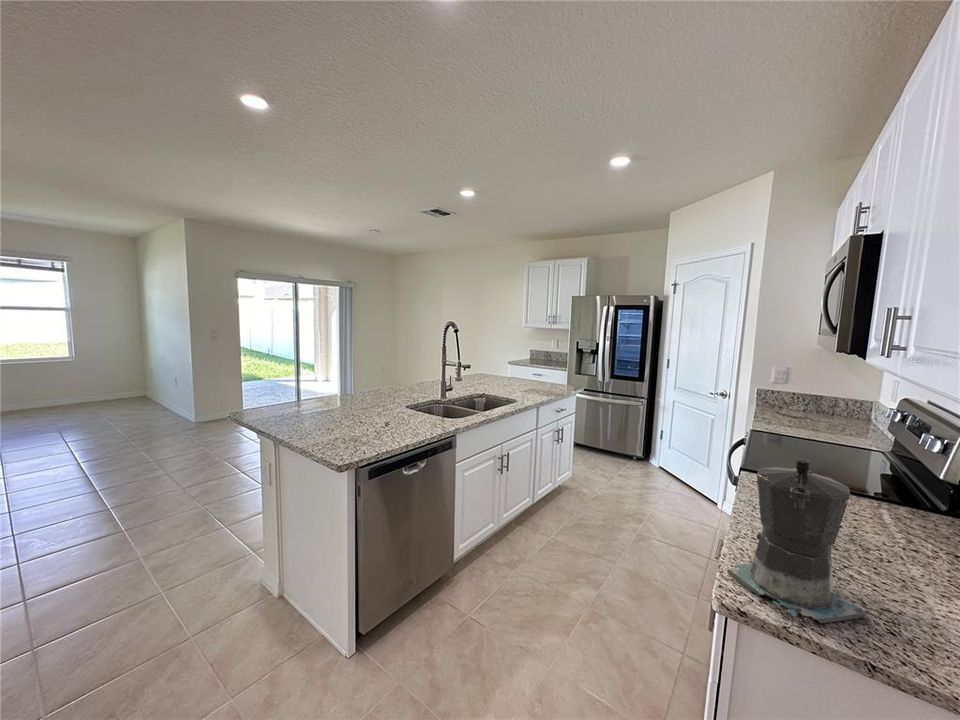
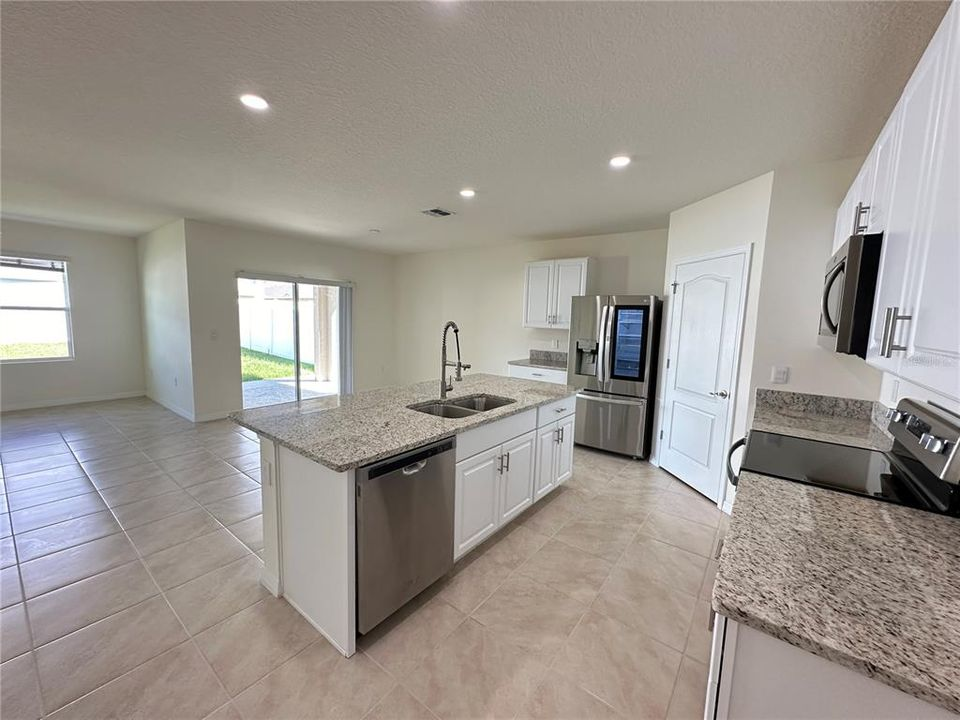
- coffee maker [726,457,867,624]
